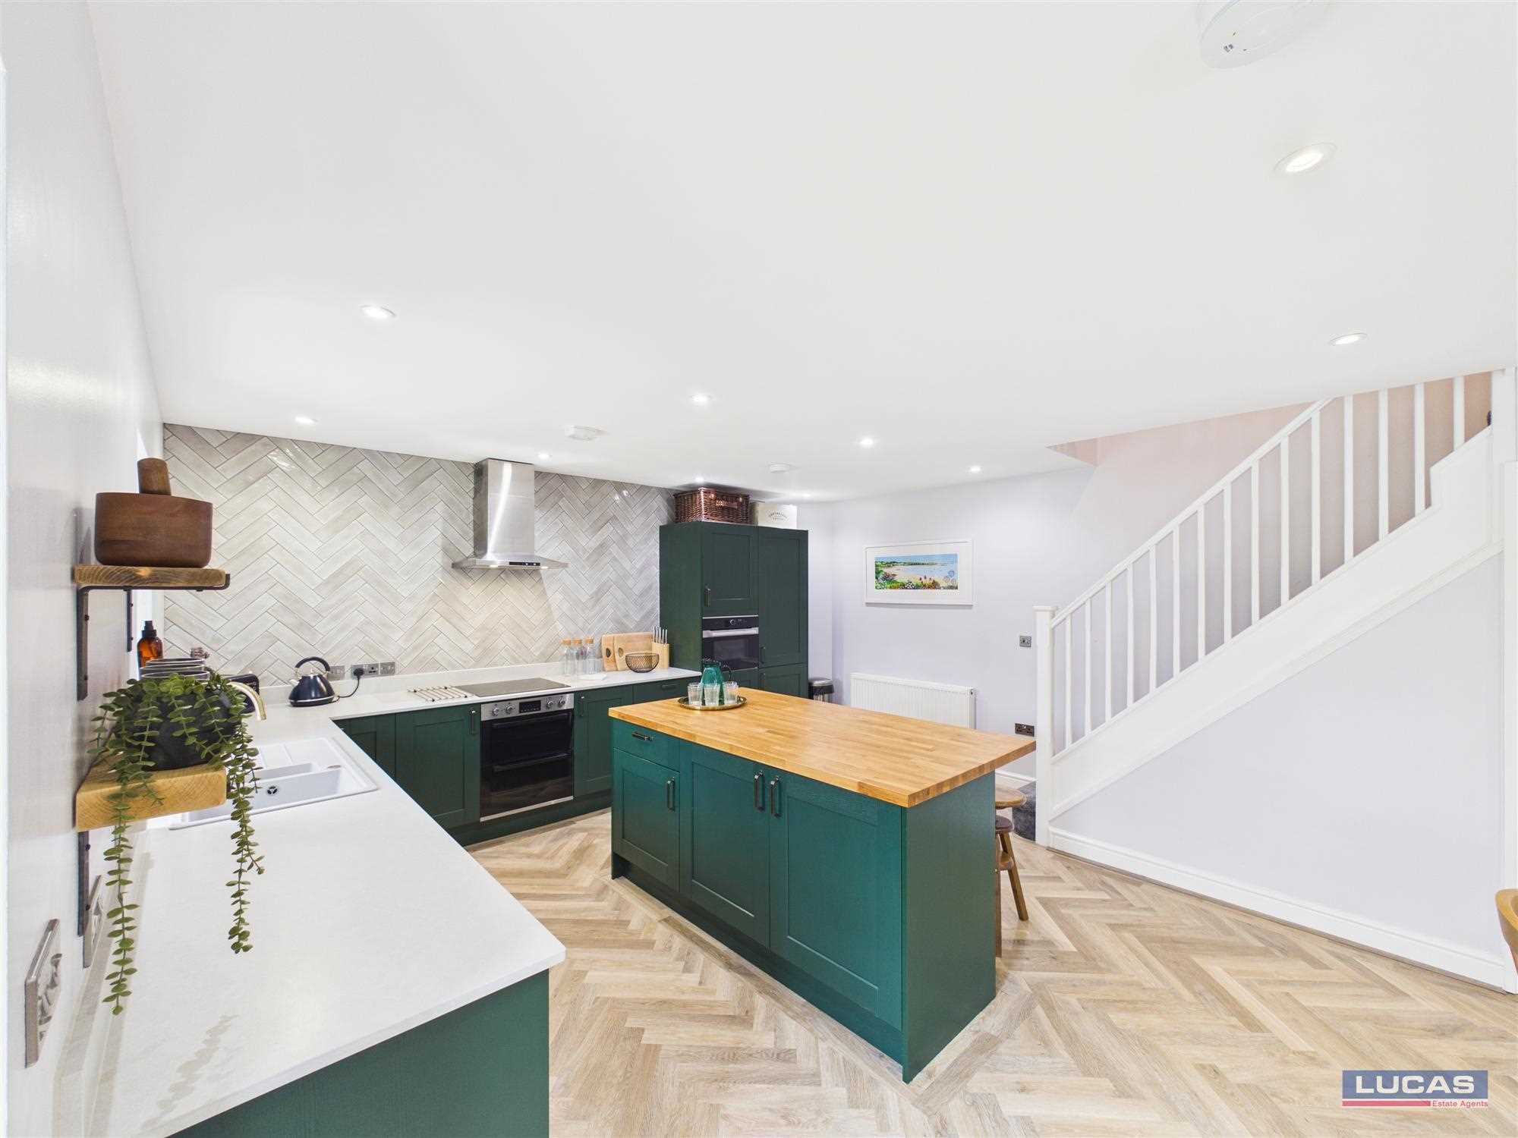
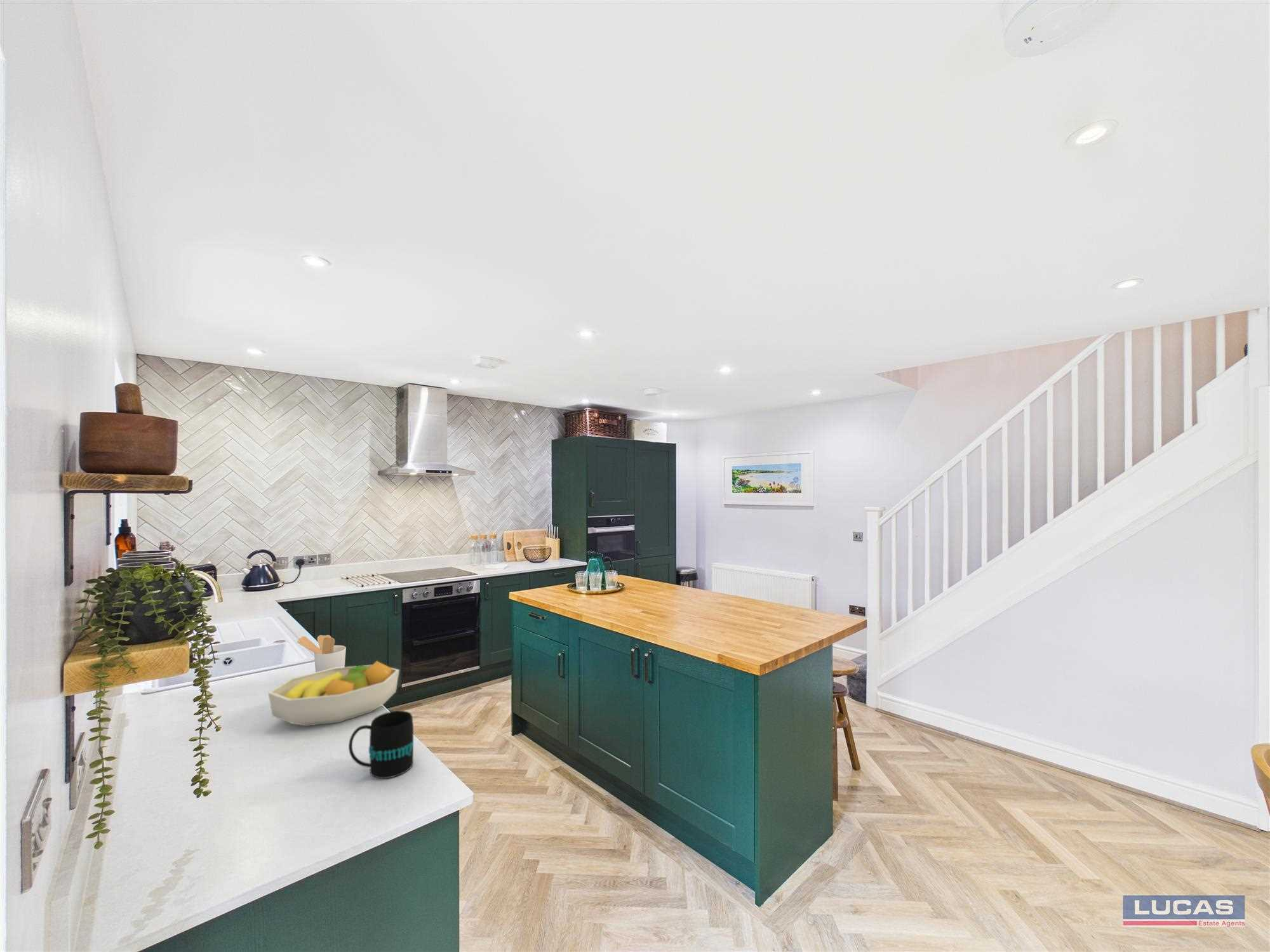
+ utensil holder [297,635,347,673]
+ mug [348,710,414,779]
+ fruit bowl [267,660,400,727]
